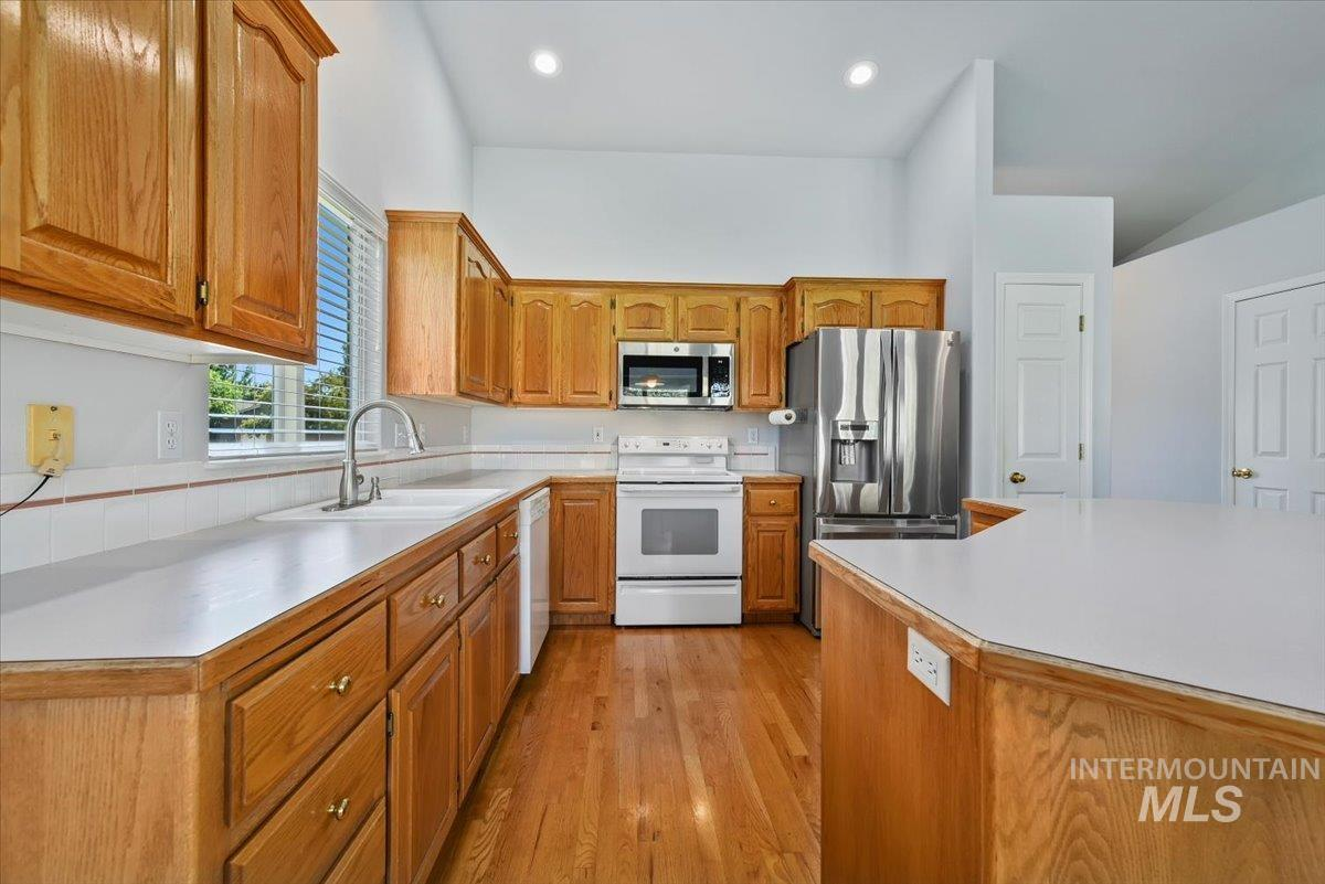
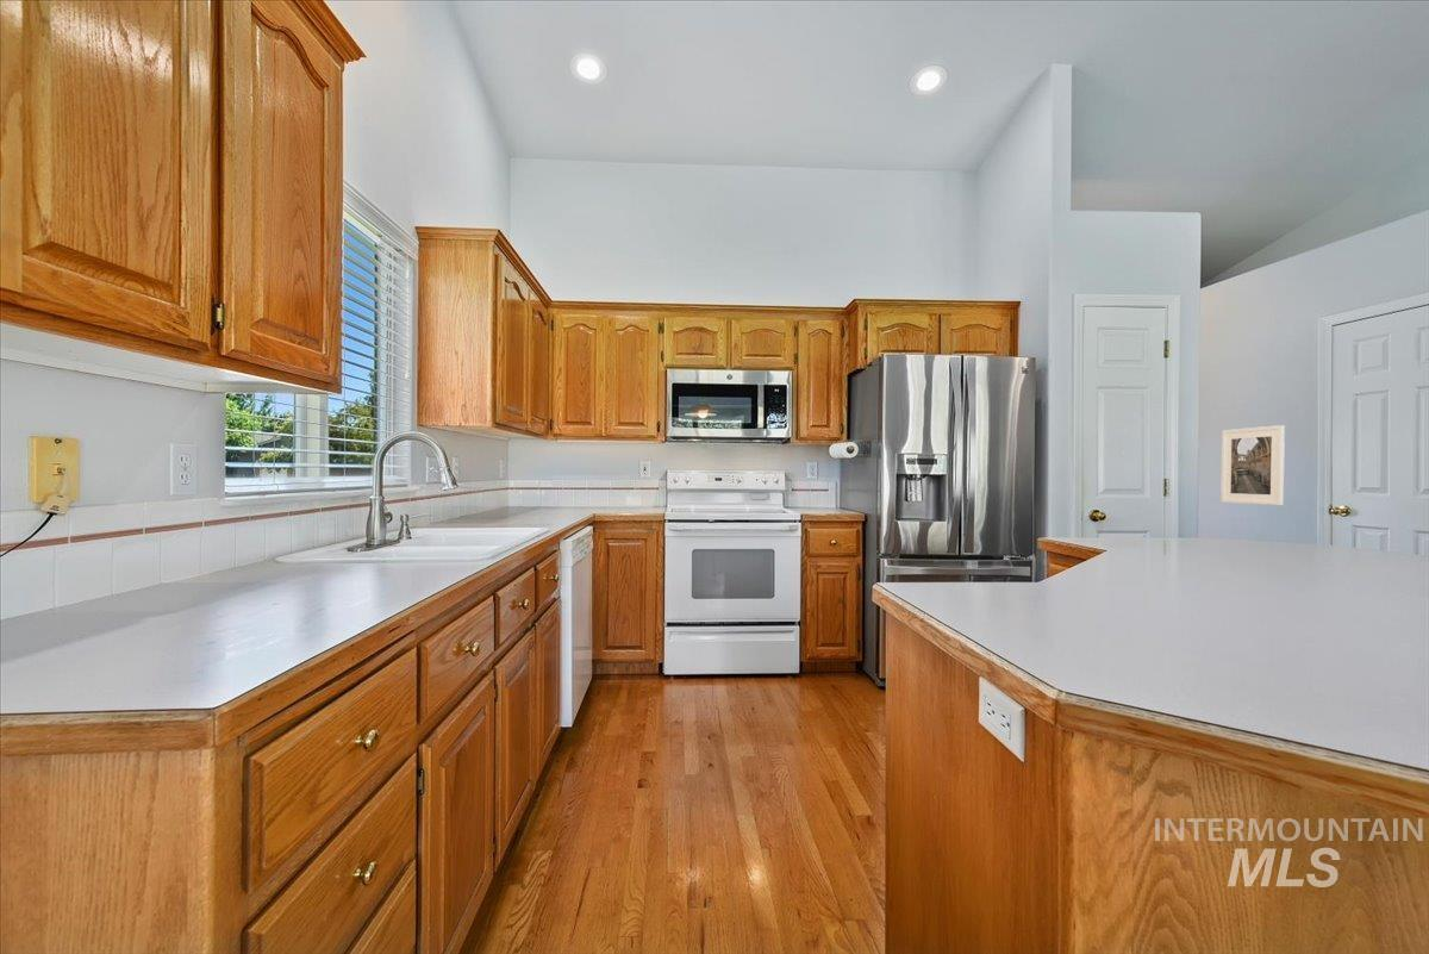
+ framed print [1219,424,1286,506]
